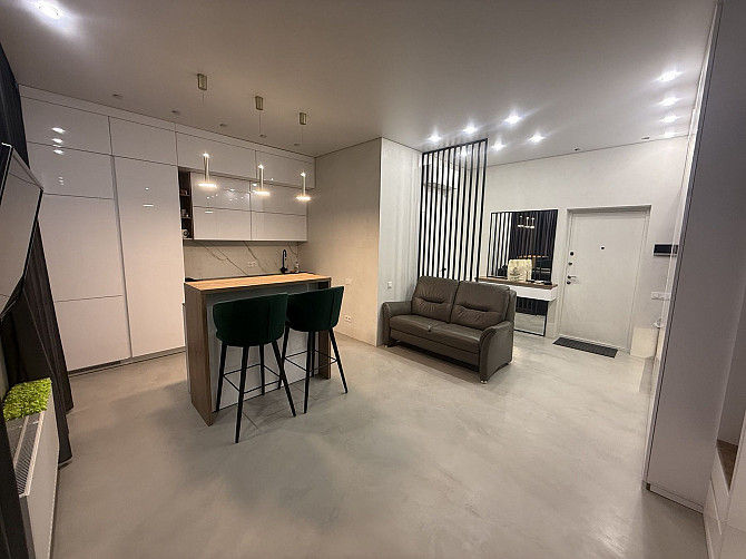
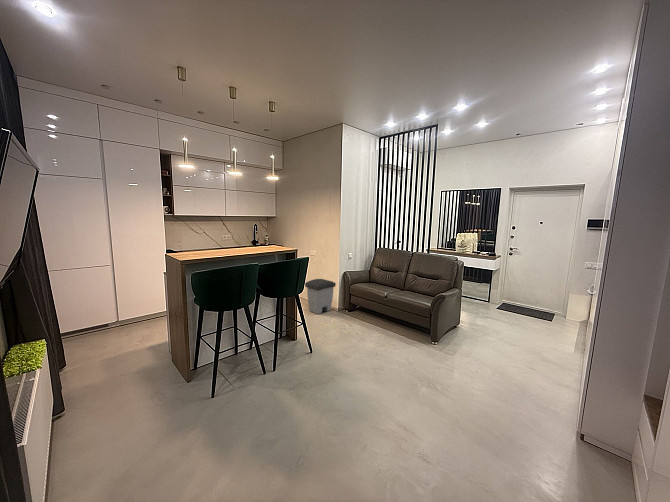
+ trash can [304,278,337,315]
